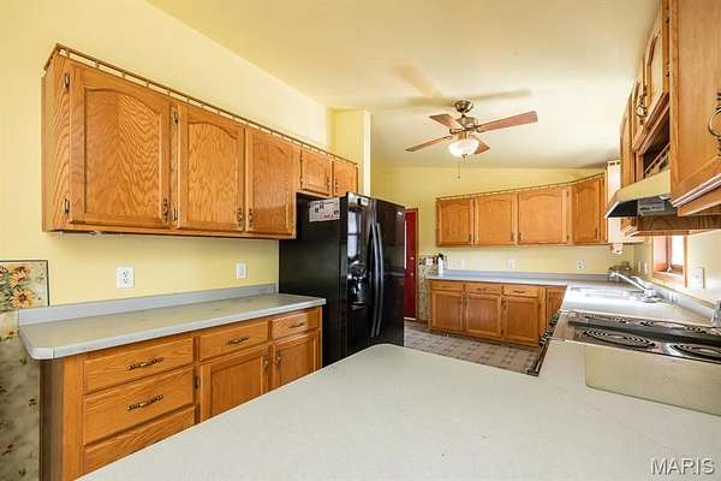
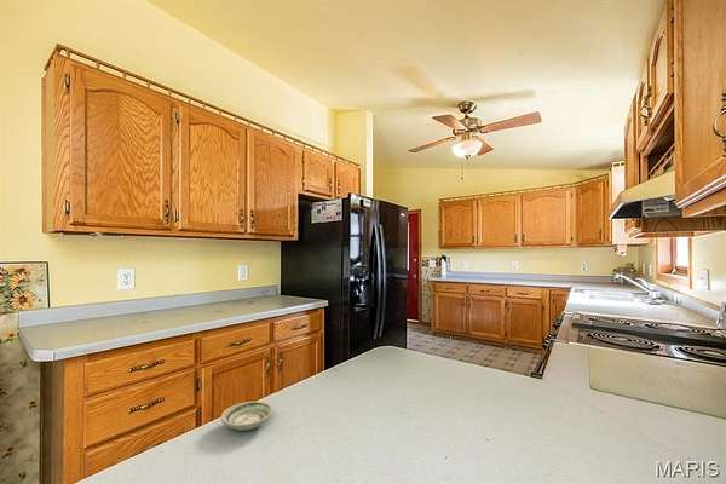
+ saucer [220,401,273,432]
